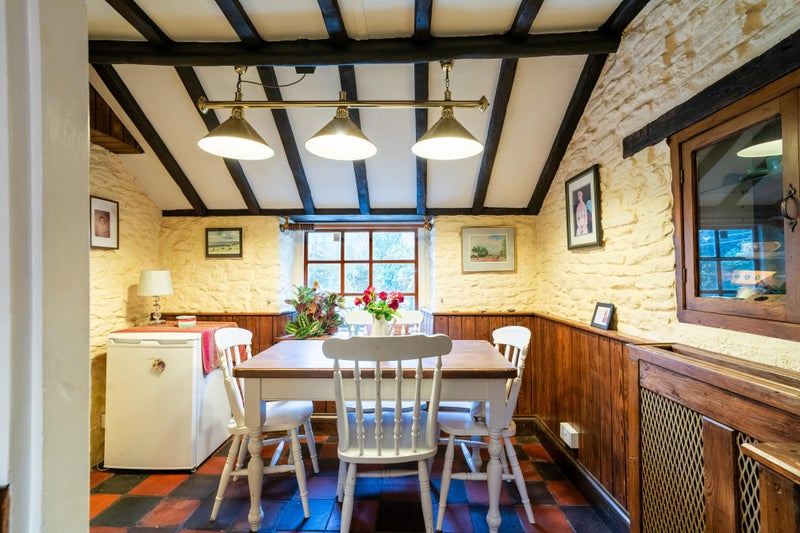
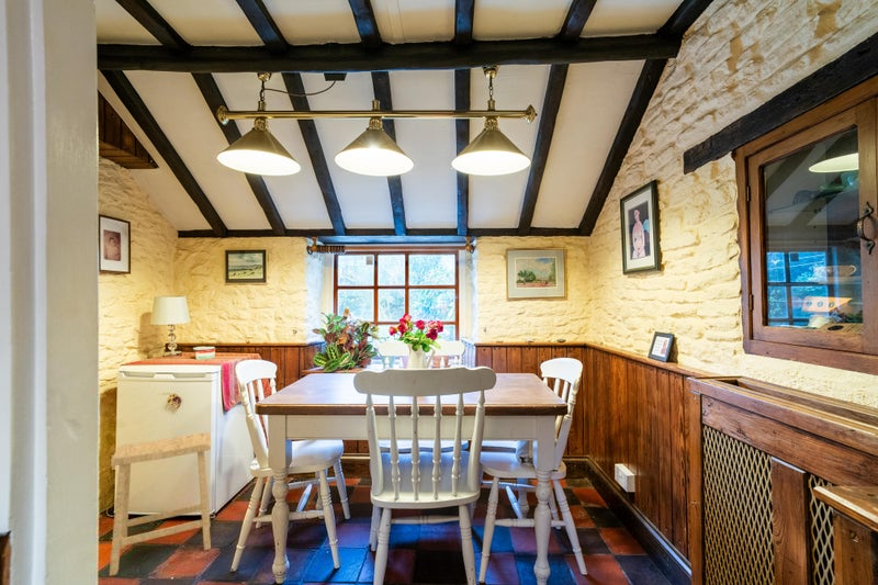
+ stool [109,431,212,577]
